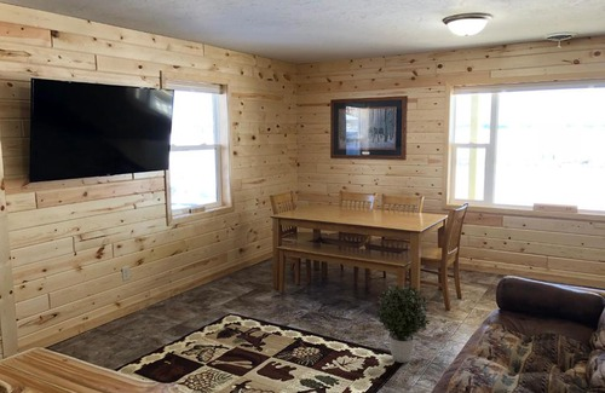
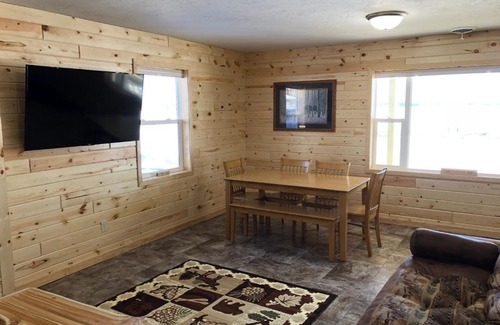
- potted plant [375,284,431,364]
